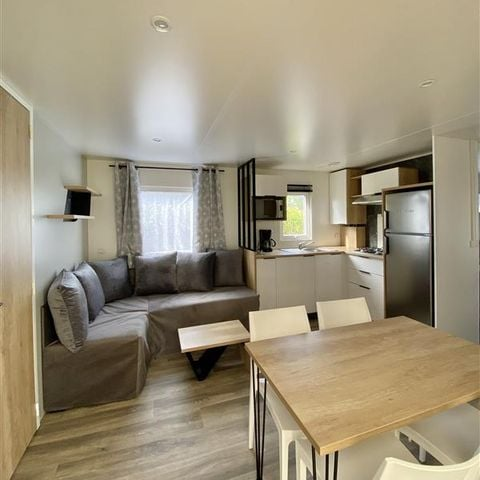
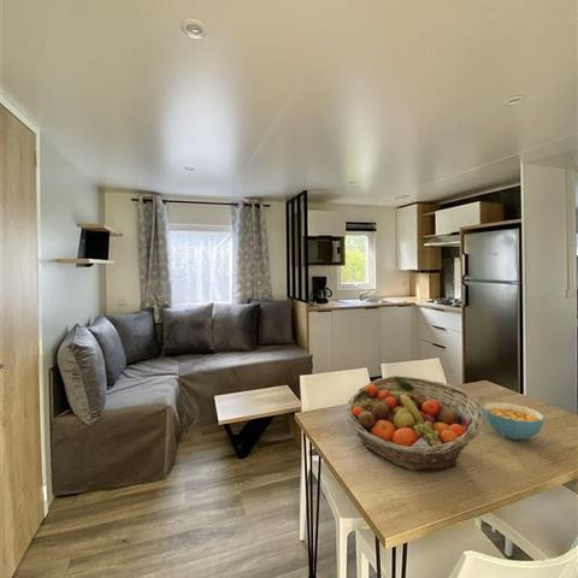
+ fruit basket [344,374,484,472]
+ cereal bowl [482,401,545,441]
